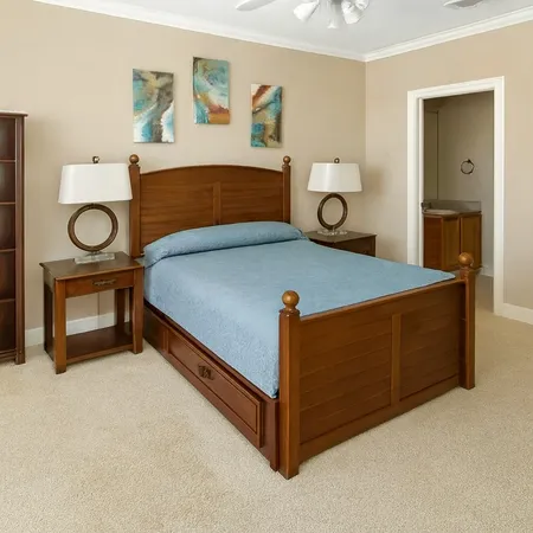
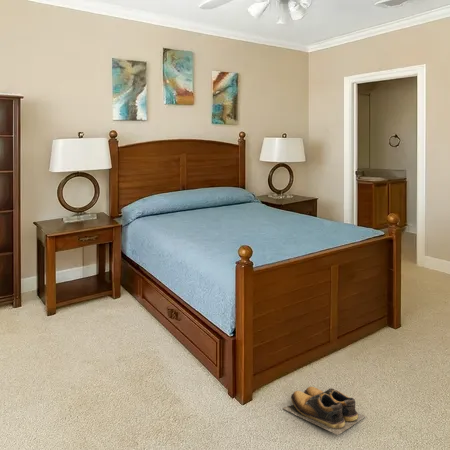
+ shoes [282,386,367,436]
